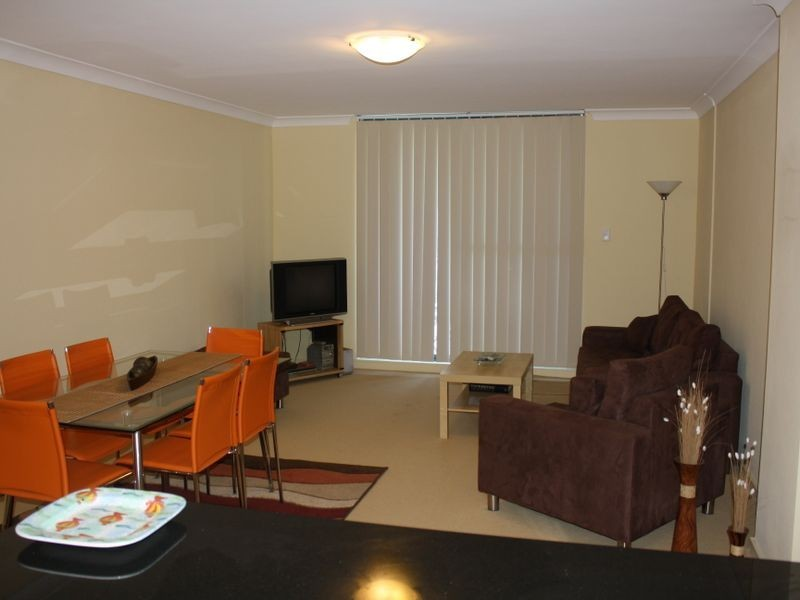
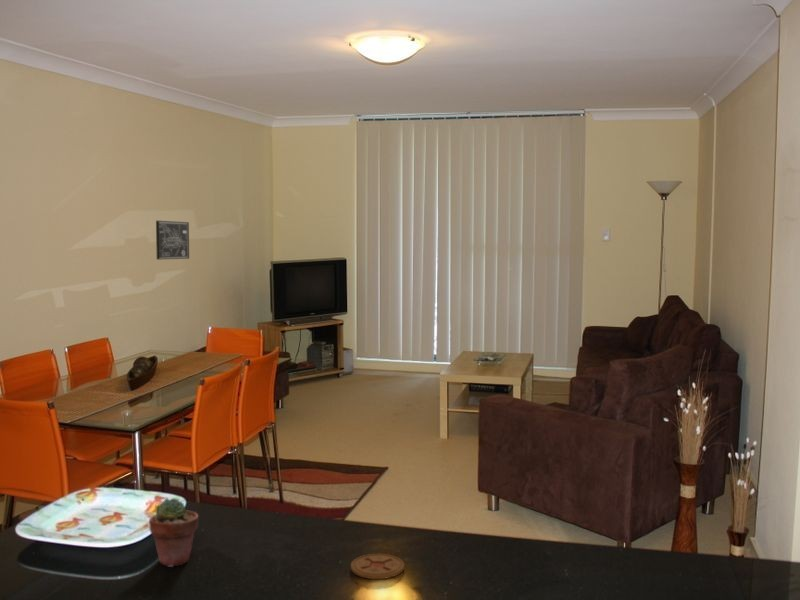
+ potted succulent [148,497,199,568]
+ wall art [155,220,190,261]
+ coaster [350,553,405,580]
